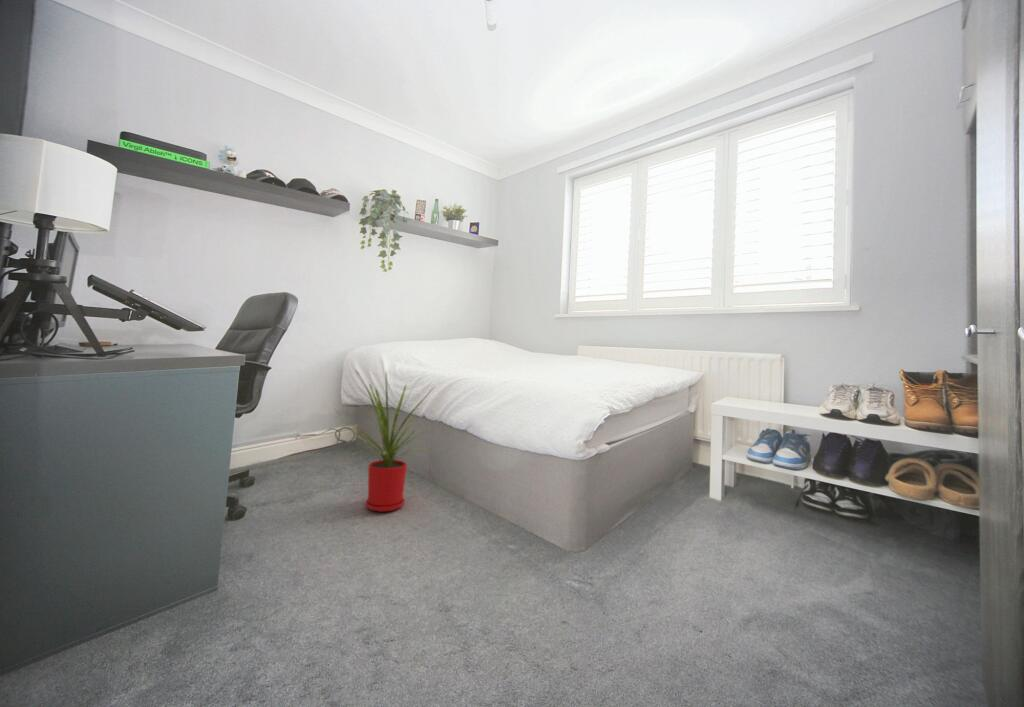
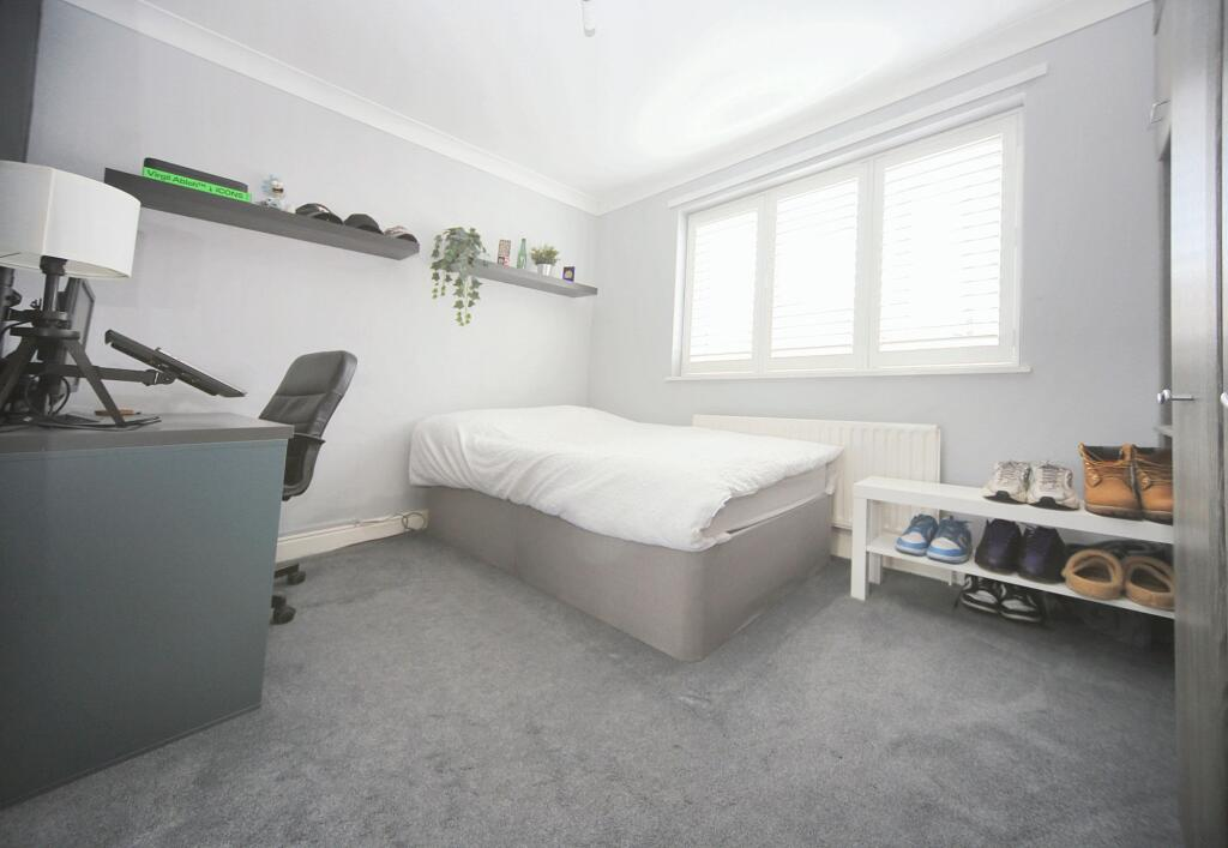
- house plant [334,369,437,513]
